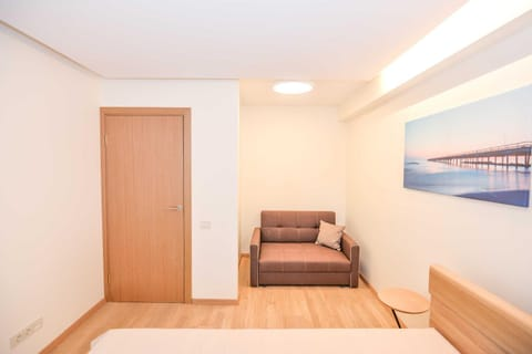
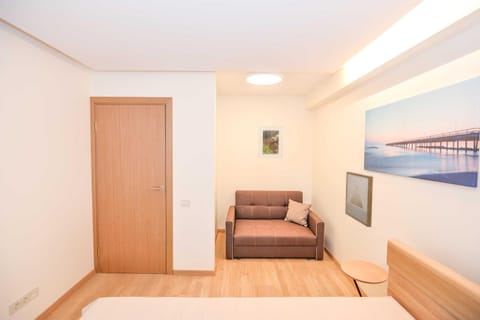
+ wall art [344,171,374,228]
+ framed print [258,125,284,159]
